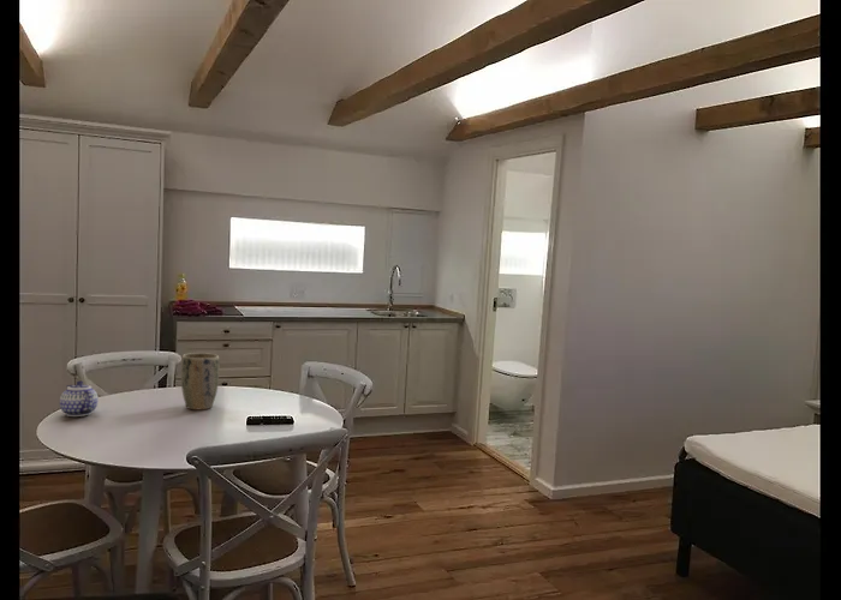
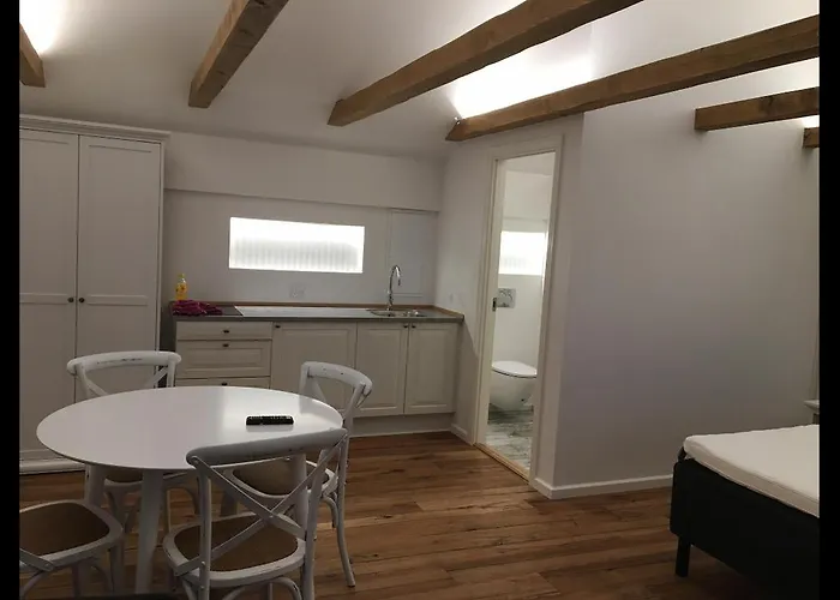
- plant pot [180,352,220,410]
- teapot [59,379,100,418]
